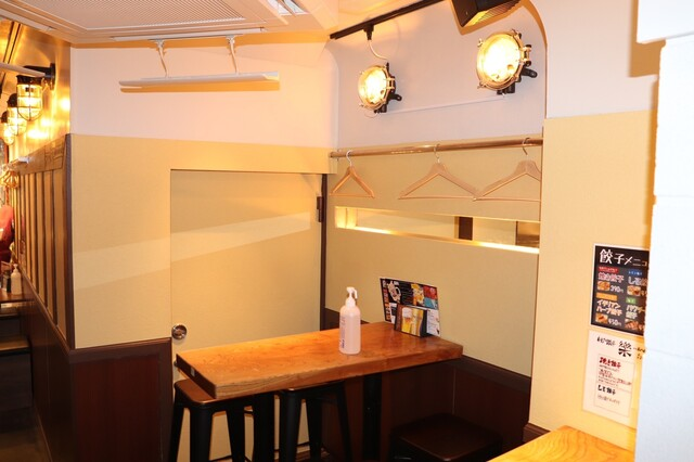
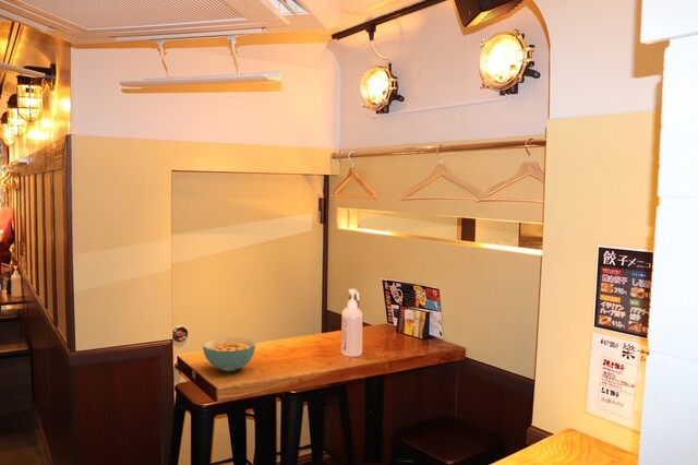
+ cereal bowl [202,336,256,372]
